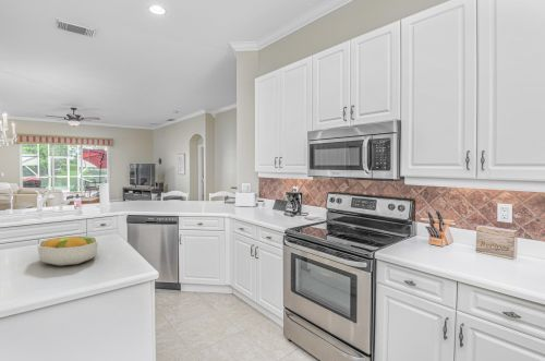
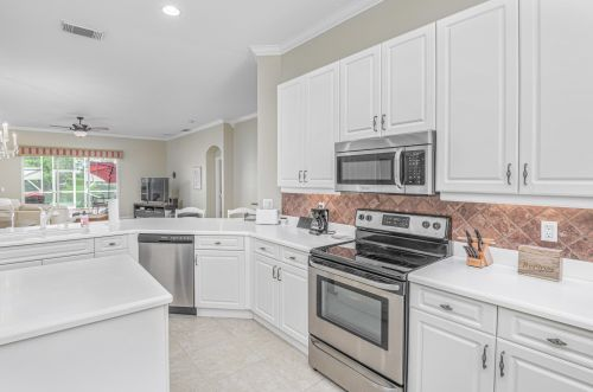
- fruit bowl [37,234,99,267]
